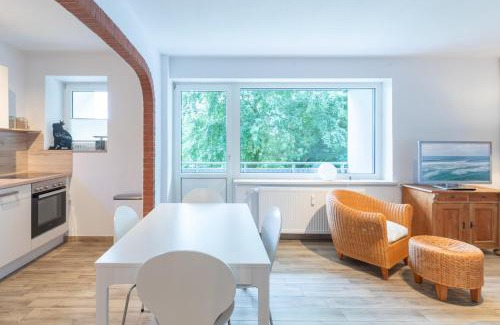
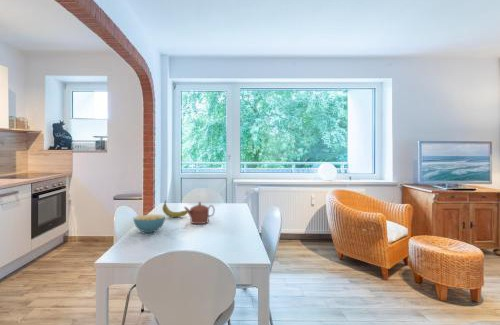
+ teapot [183,201,215,225]
+ fruit [161,199,188,219]
+ cereal bowl [132,214,166,234]
